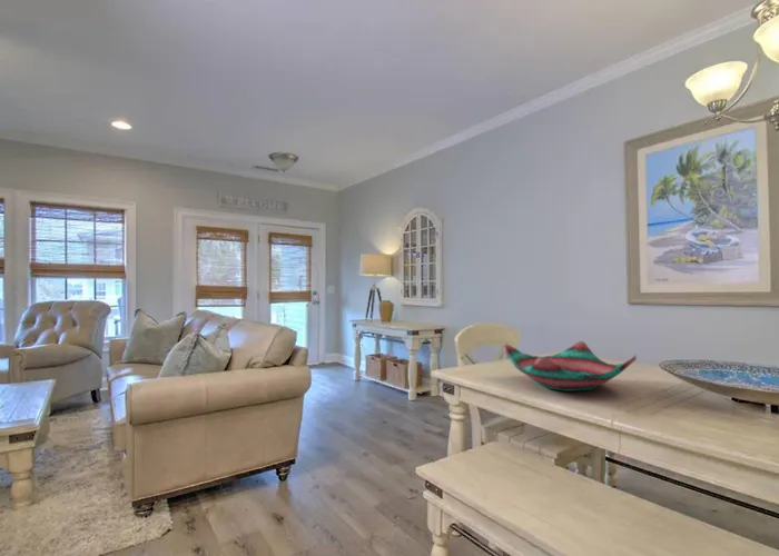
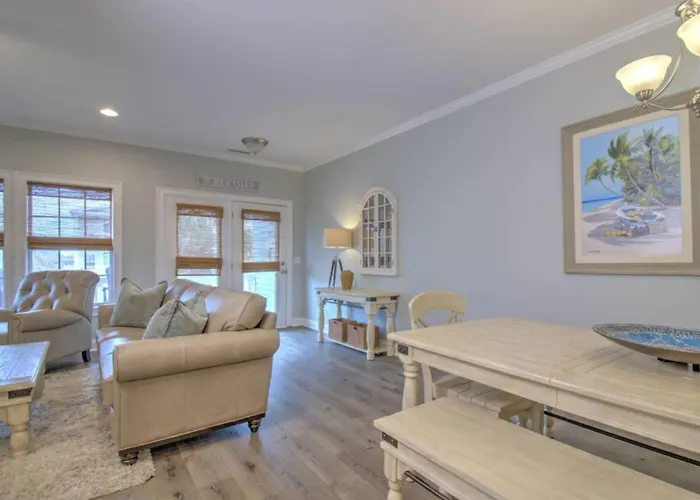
- decorative bowl [504,340,638,393]
